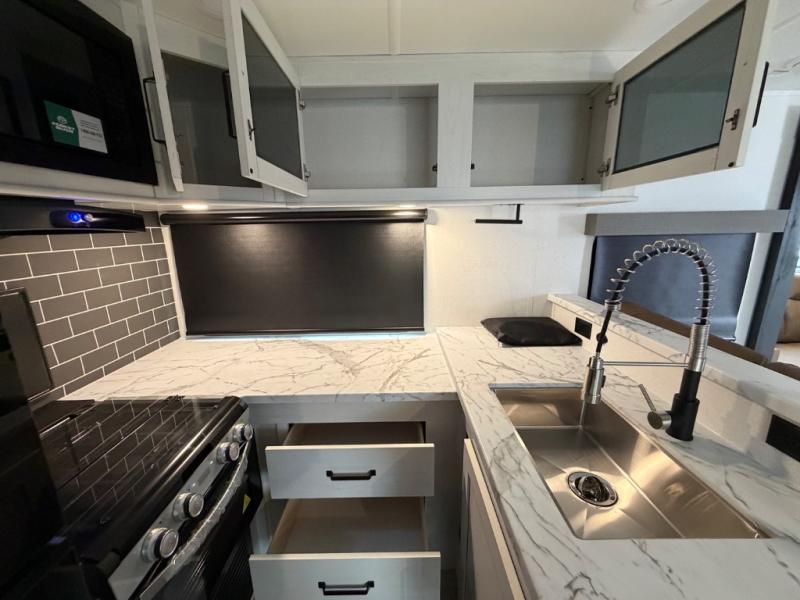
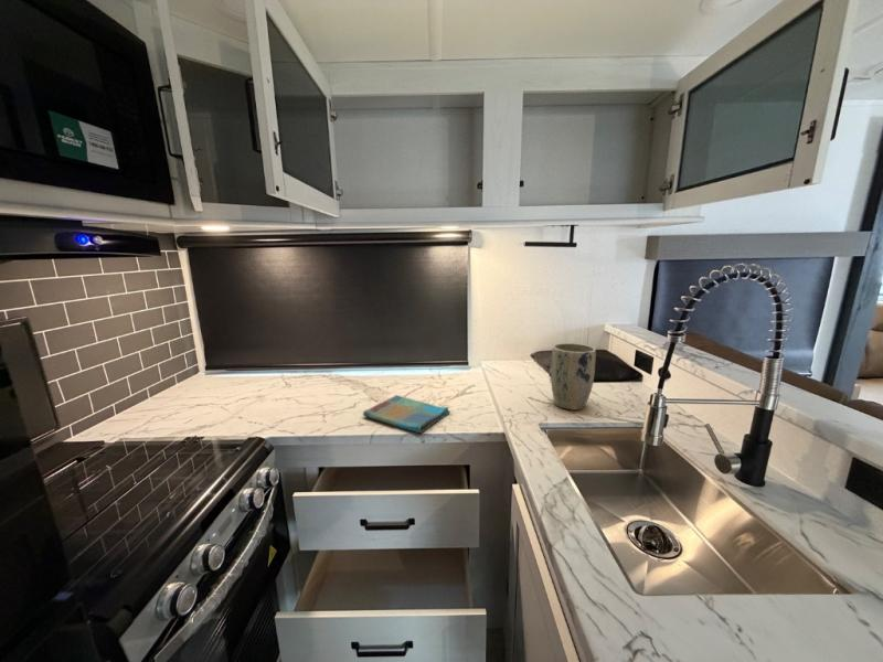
+ plant pot [550,342,597,412]
+ dish towel [362,394,451,434]
